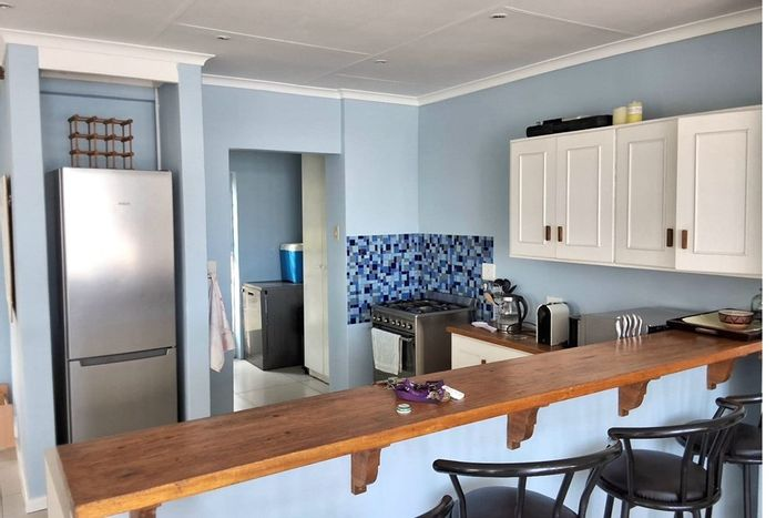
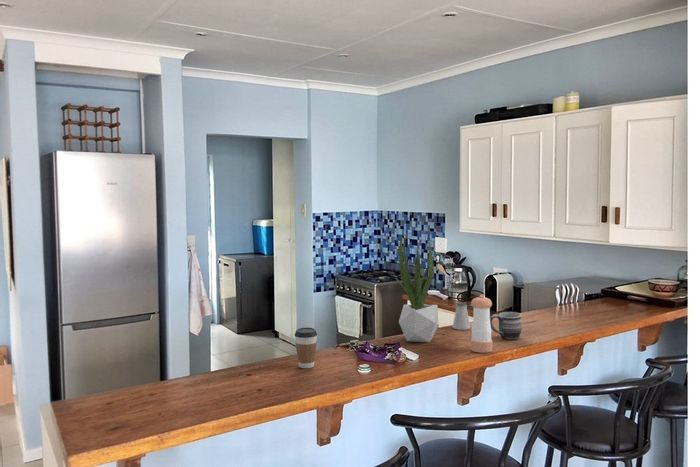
+ mug [490,311,523,341]
+ potted plant [391,233,440,343]
+ coffee cup [294,327,318,369]
+ pepper shaker [470,294,493,354]
+ saltshaker [451,302,472,331]
